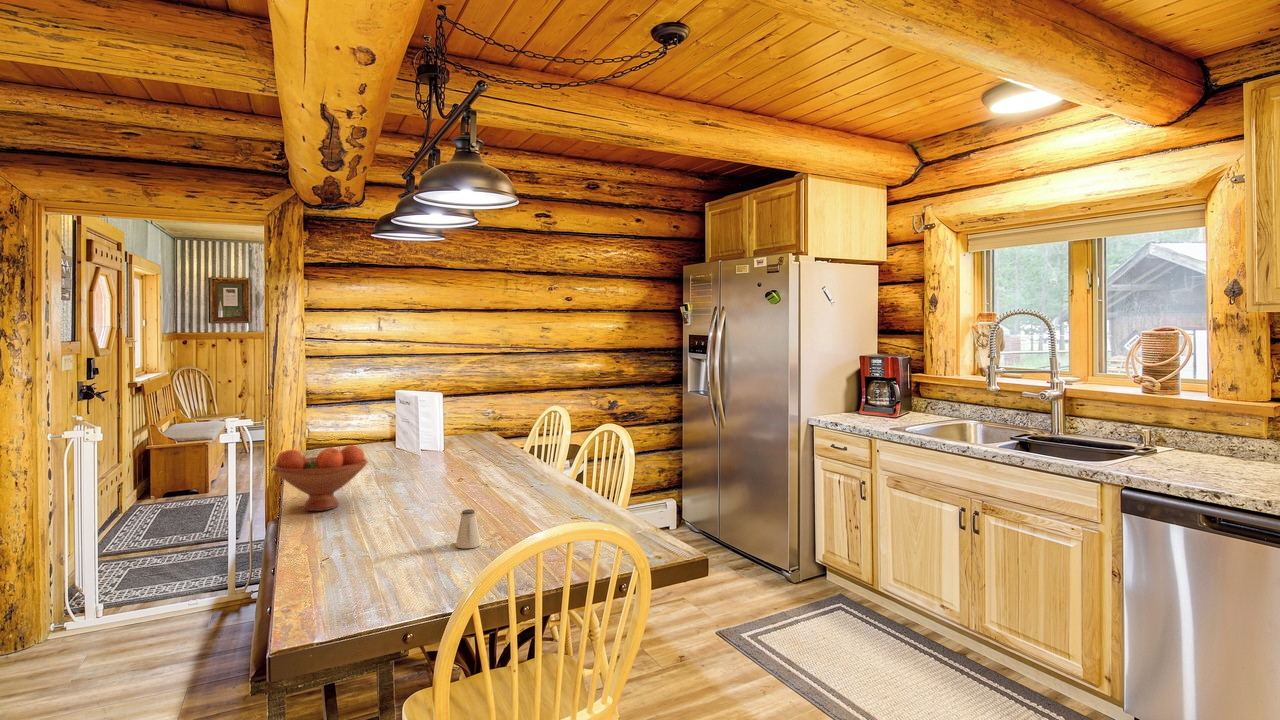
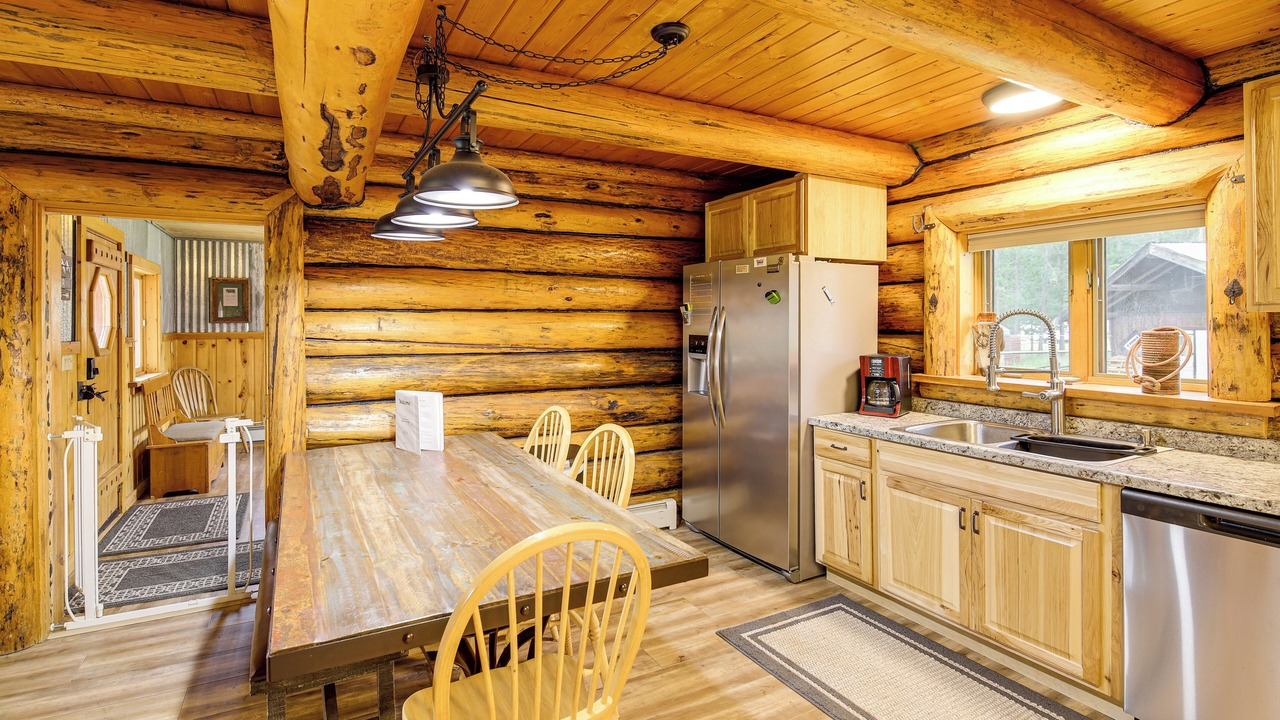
- saltshaker [455,508,482,549]
- fruit bowl [271,444,368,512]
